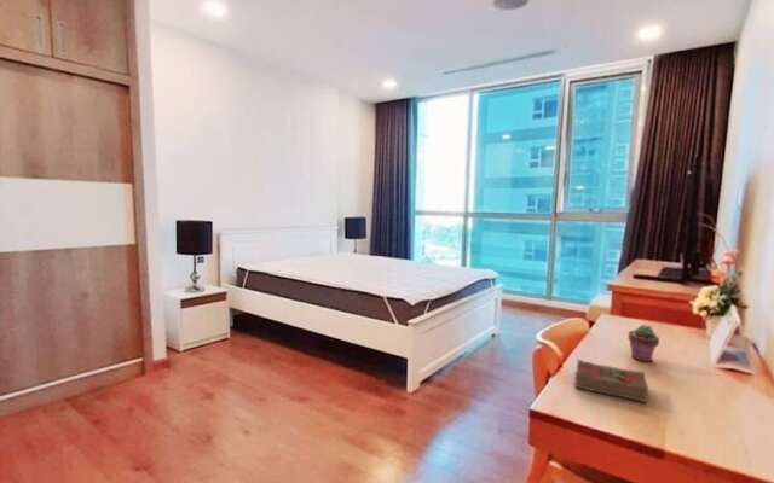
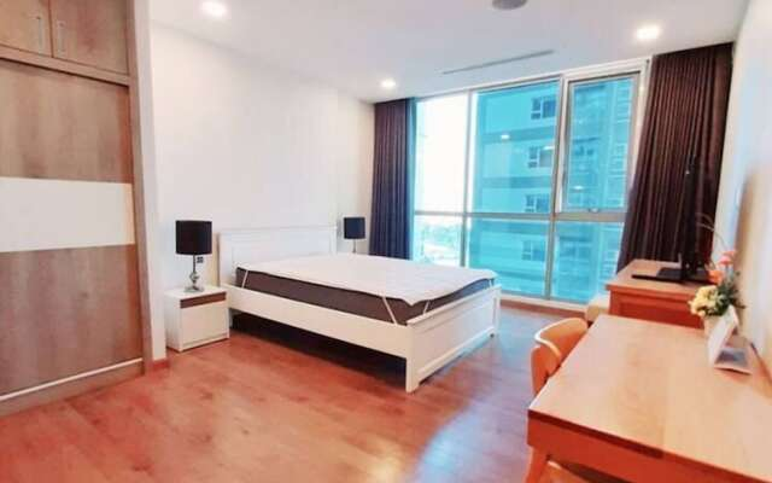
- potted succulent [628,324,660,362]
- book [573,359,649,403]
